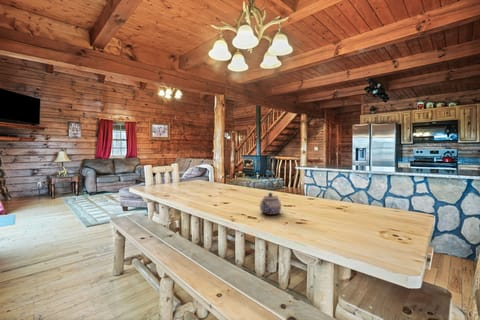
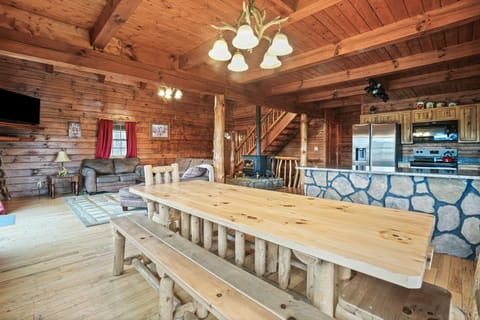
- teapot [259,192,282,216]
